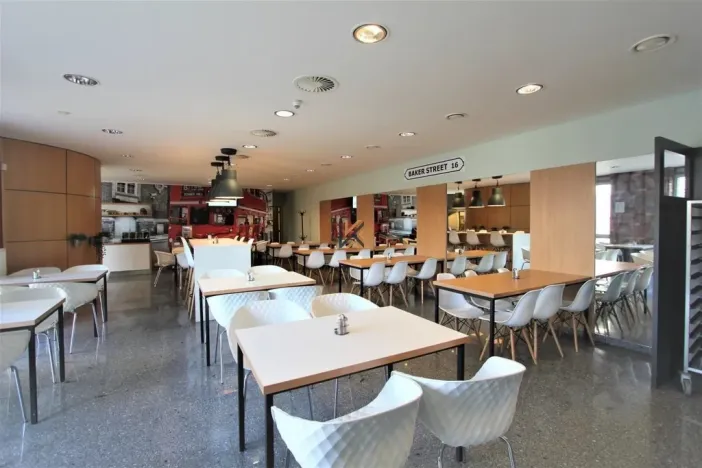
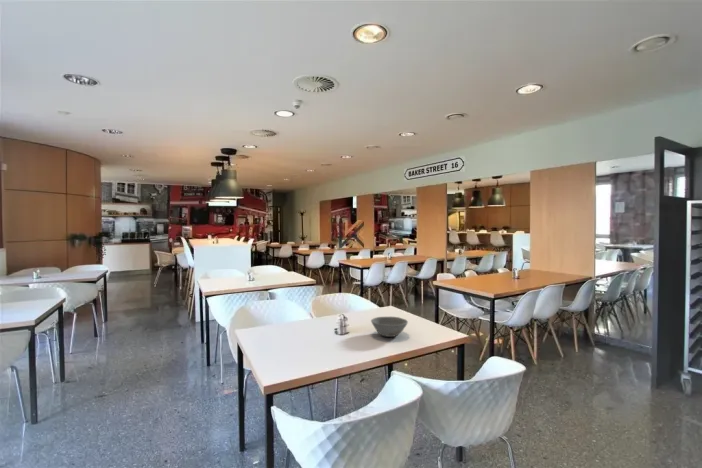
+ bowl [370,316,409,338]
